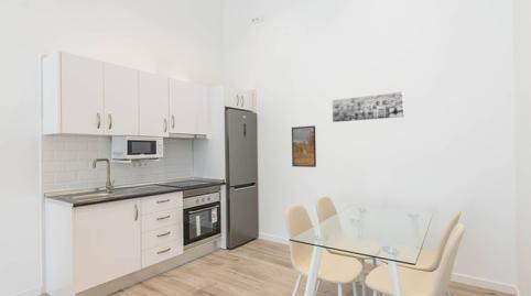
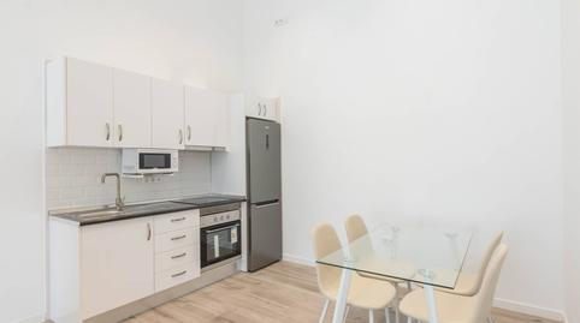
- wall art [332,90,404,123]
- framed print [291,124,317,168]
